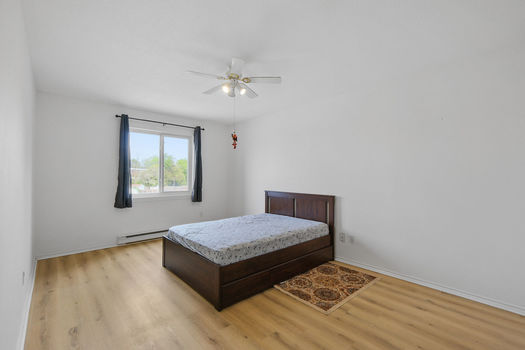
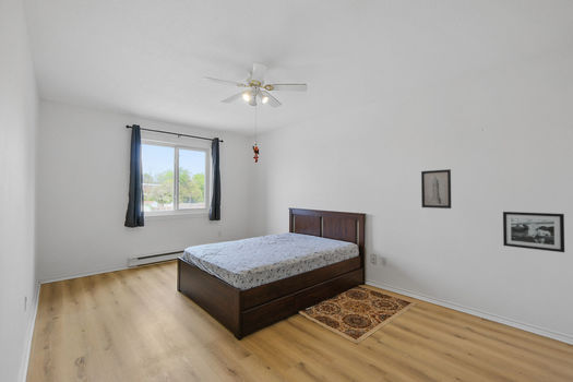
+ wall art [420,168,452,210]
+ picture frame [502,211,565,253]
